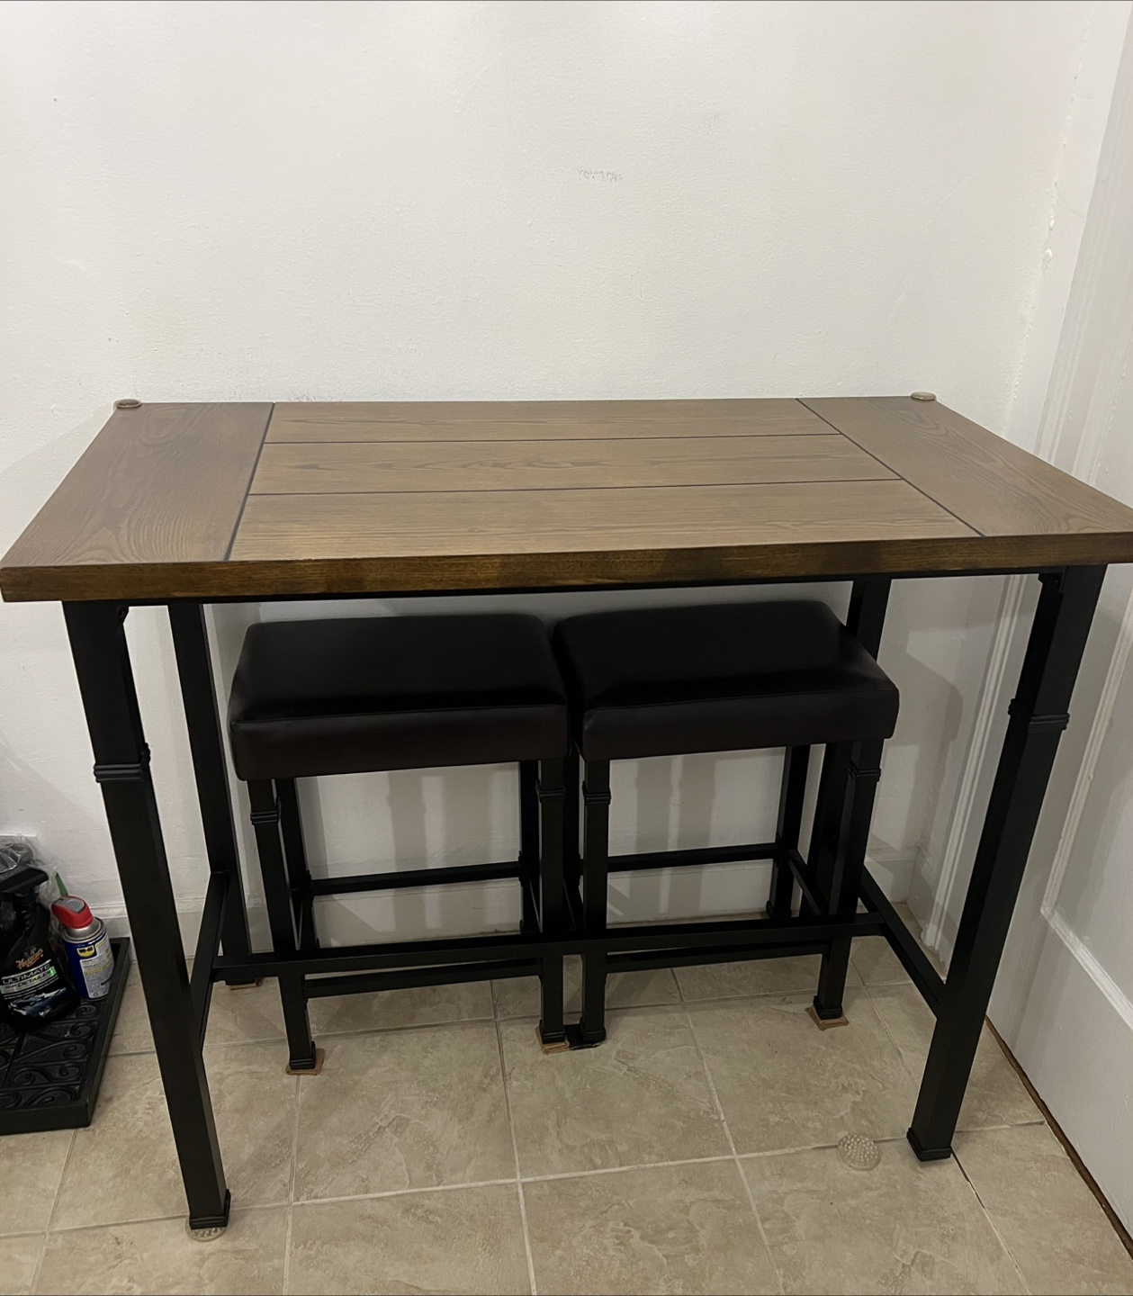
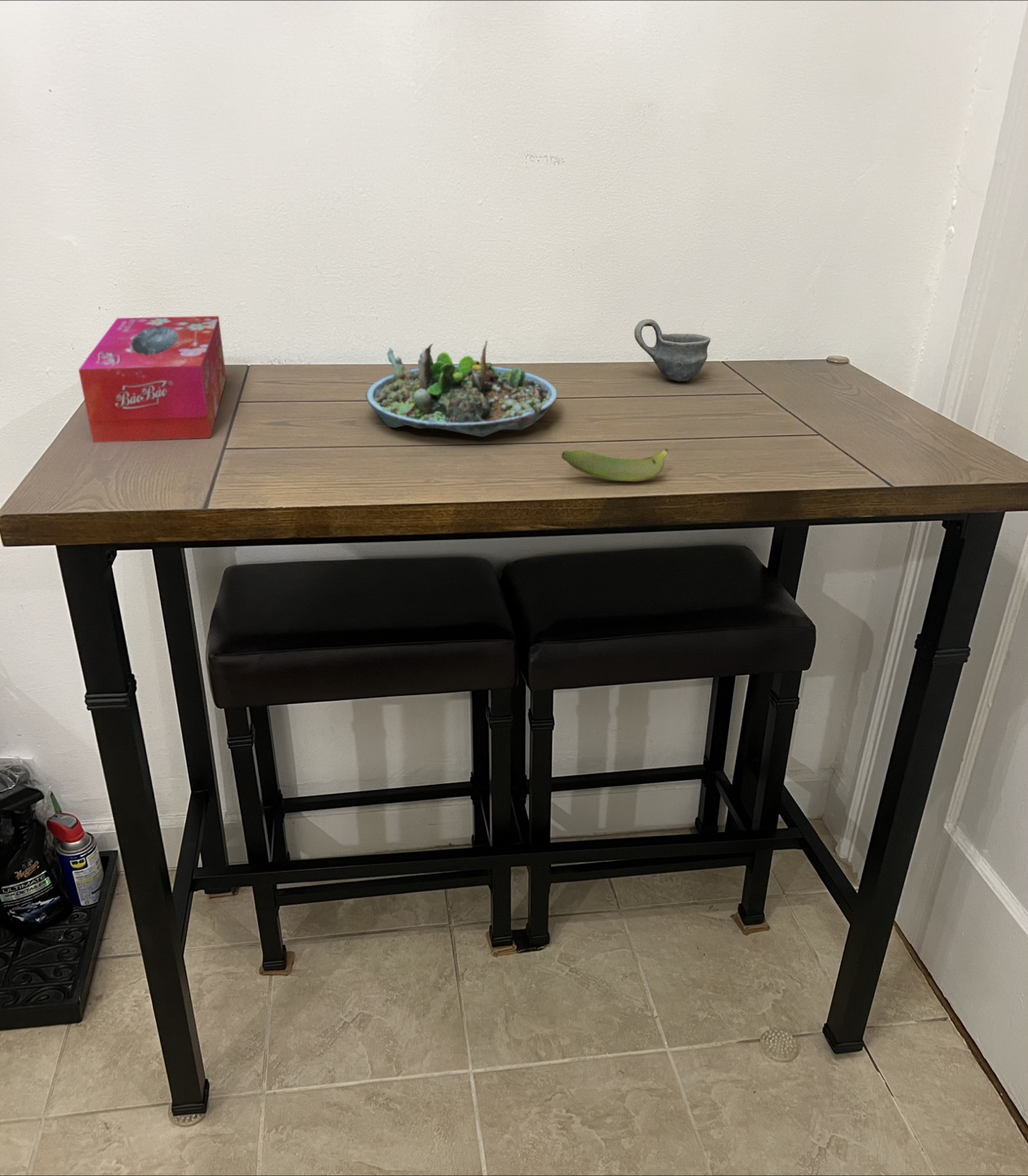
+ banana [561,448,670,483]
+ cup [634,318,711,382]
+ succulent planter [365,339,559,438]
+ tissue box [78,315,227,443]
